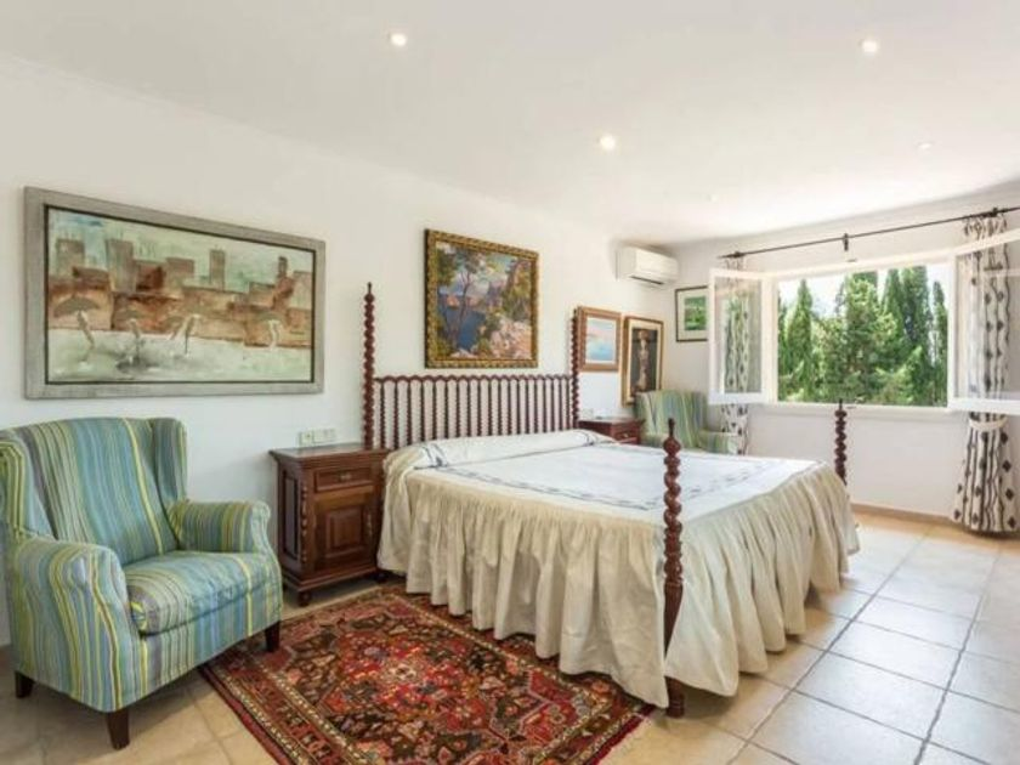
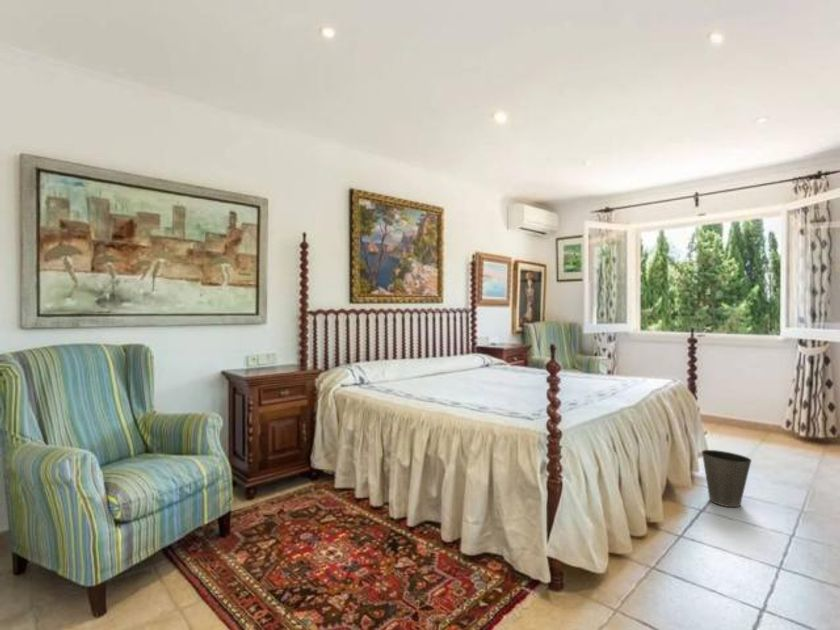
+ waste basket [701,449,753,508]
